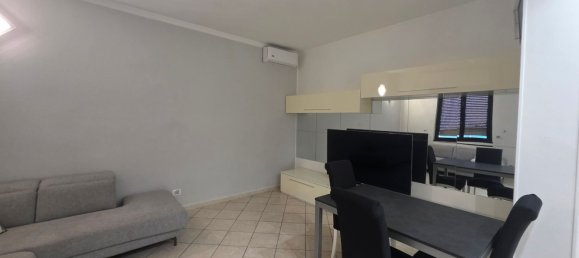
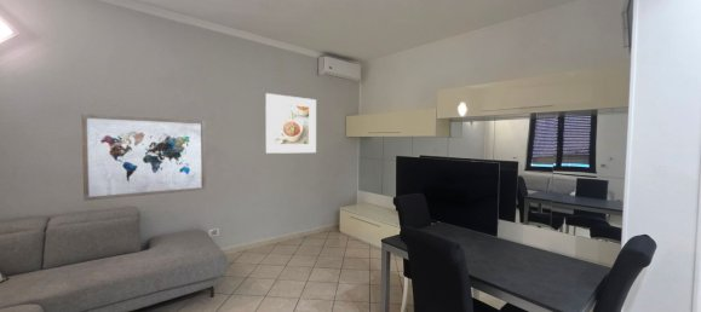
+ wall art [80,112,207,202]
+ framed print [264,92,317,155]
